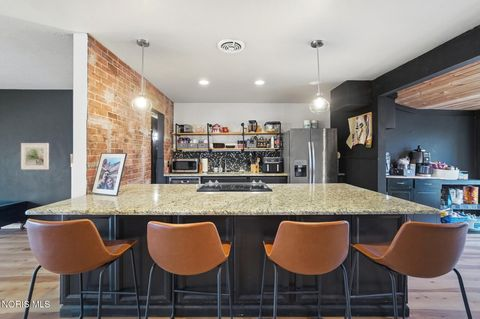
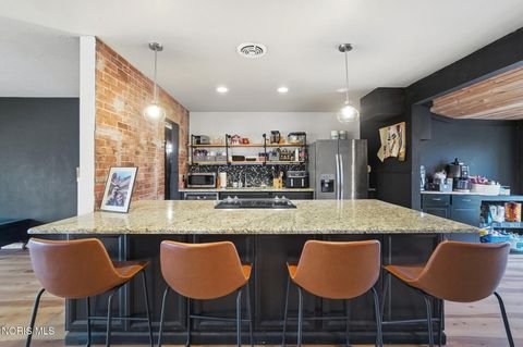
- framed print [20,142,50,171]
